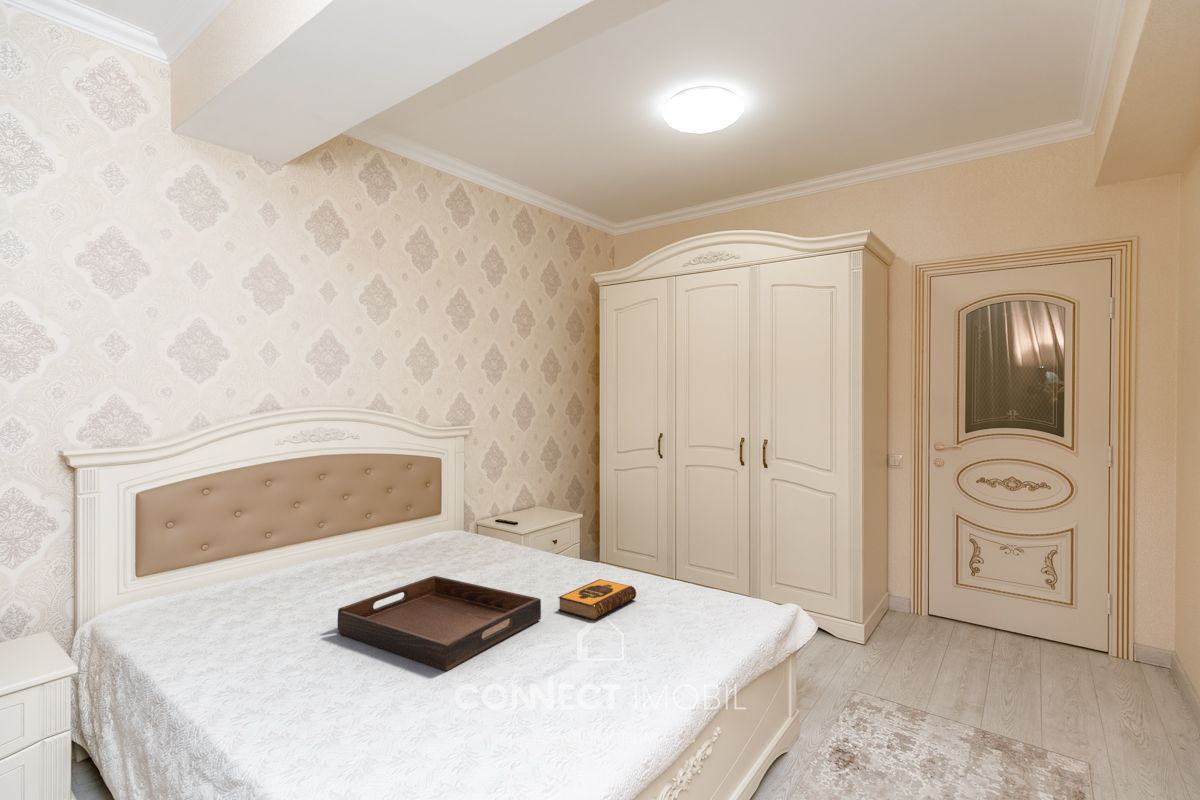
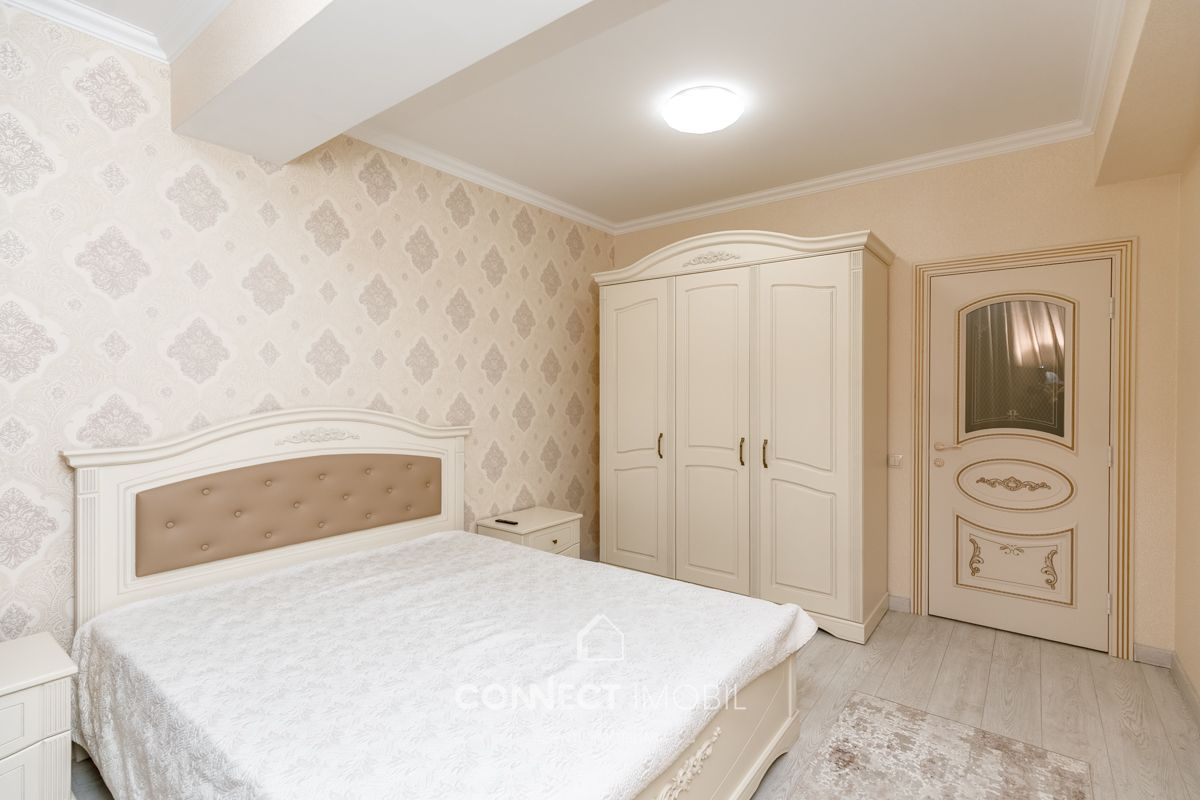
- serving tray [337,575,542,672]
- hardback book [557,578,637,621]
